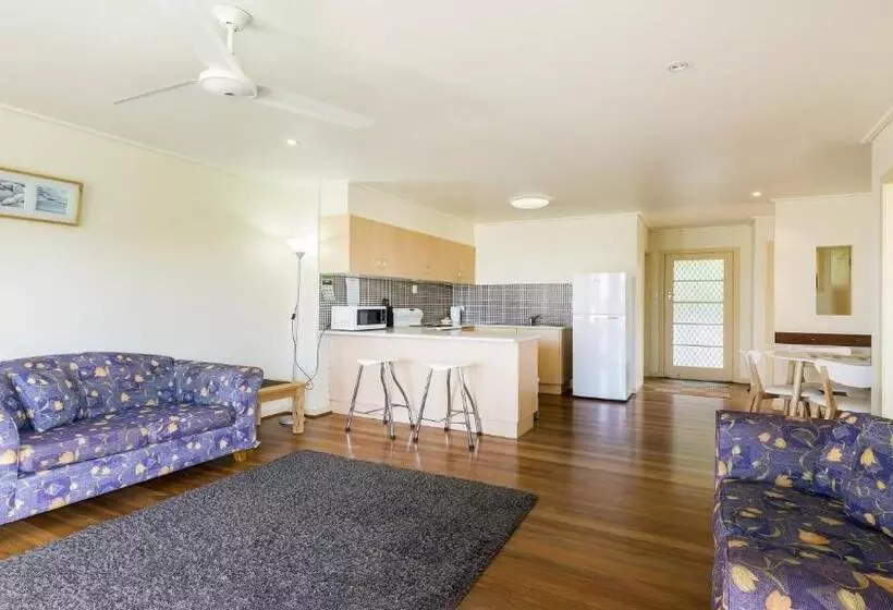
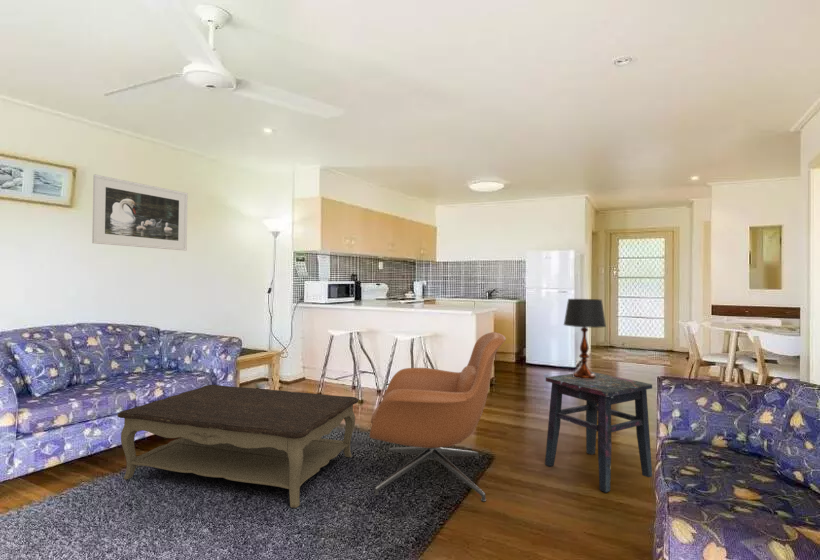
+ armchair [368,331,507,502]
+ table lamp [563,298,607,379]
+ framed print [91,174,189,251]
+ side table [544,371,653,493]
+ coffee table [116,384,359,509]
